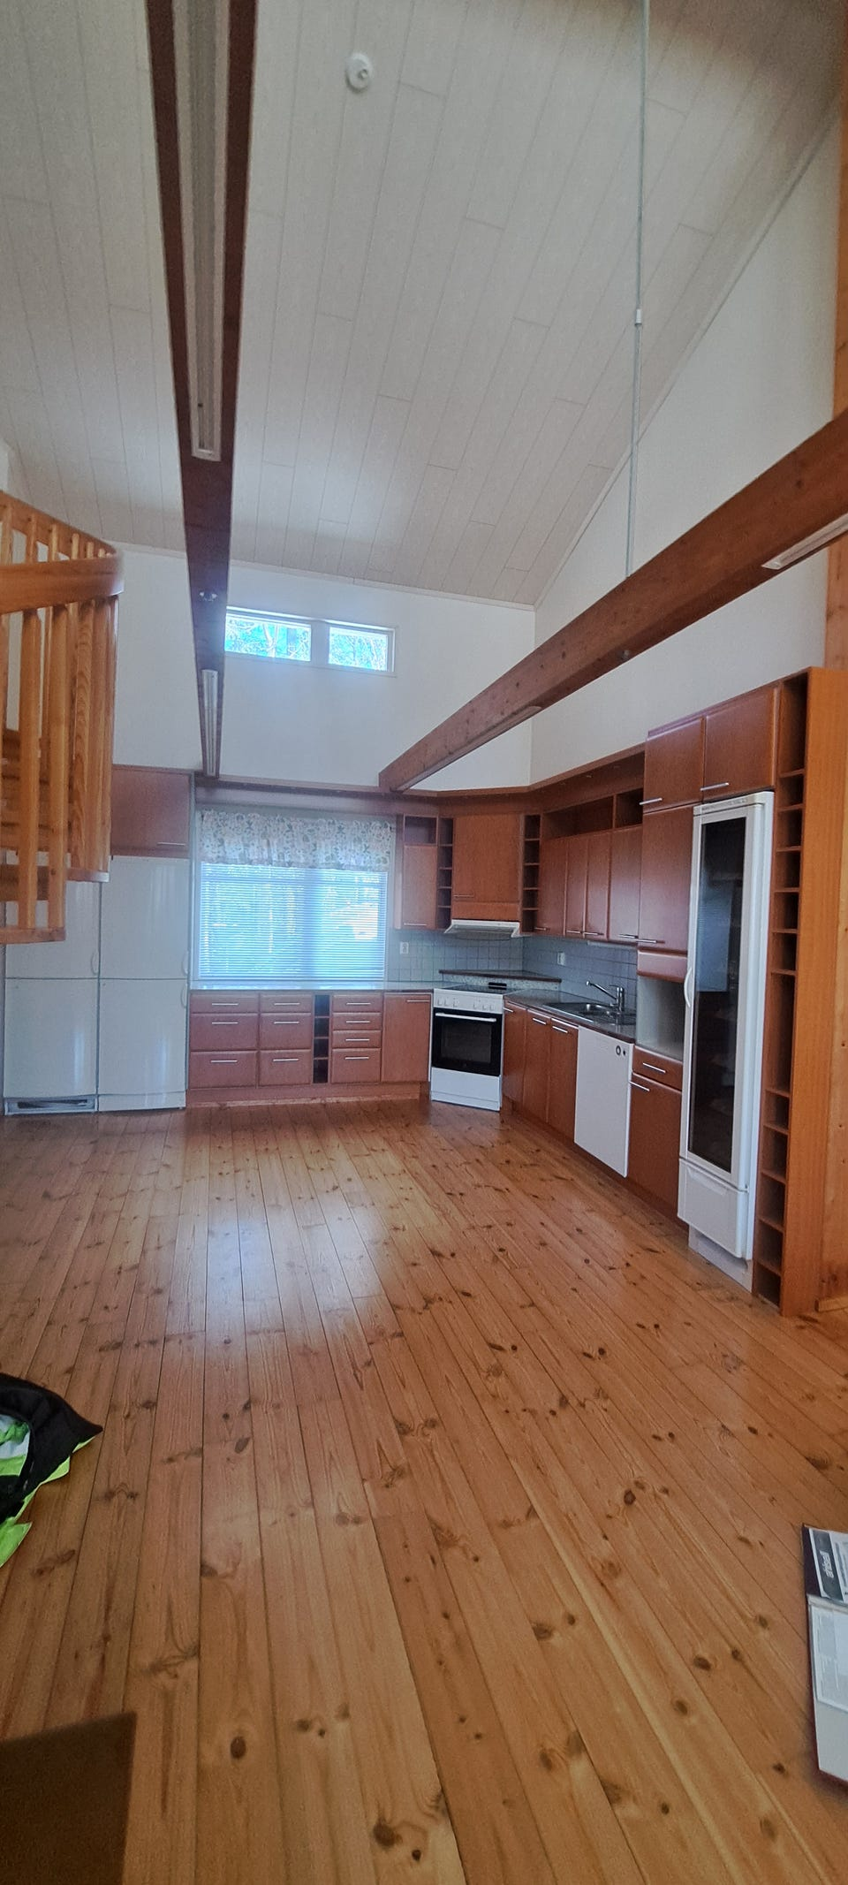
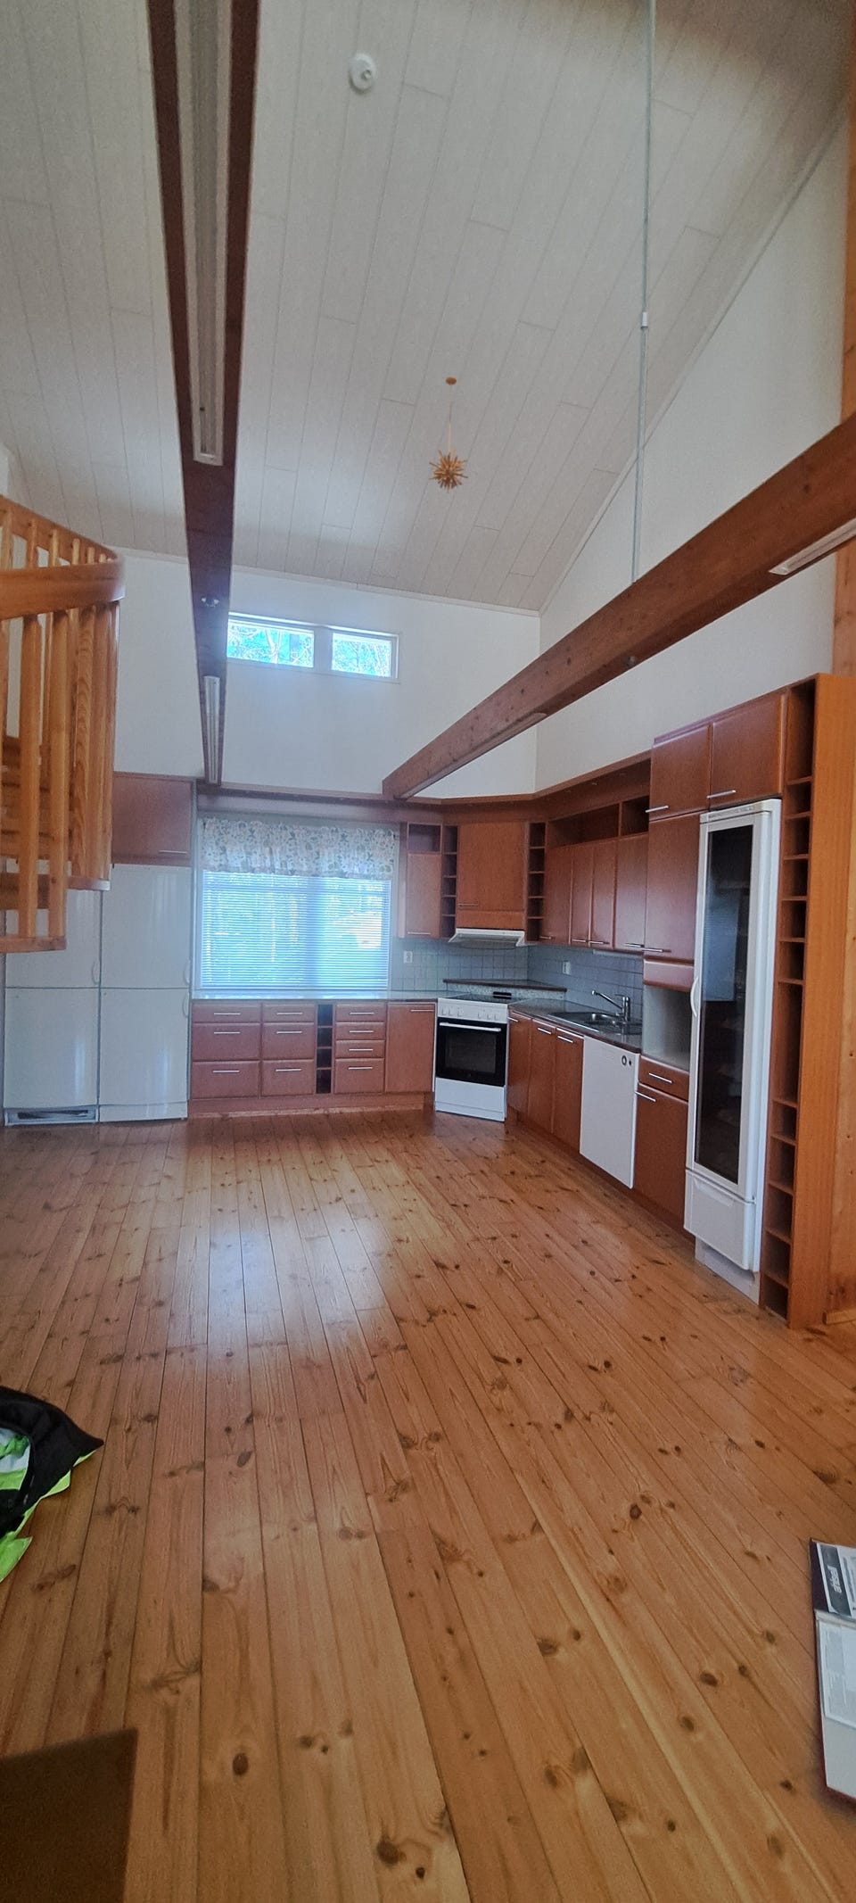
+ chandelier [428,376,469,494]
